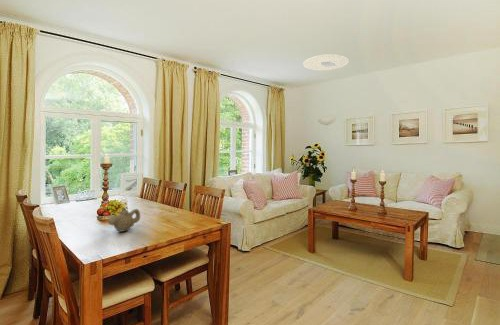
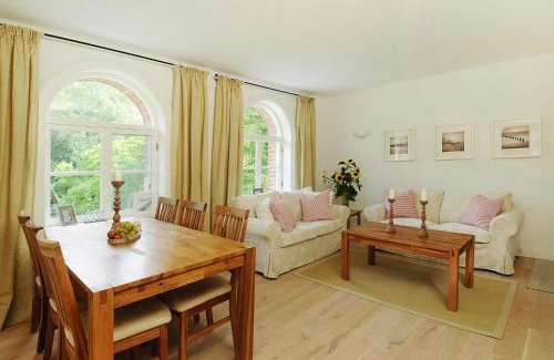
- ceiling light [302,53,350,72]
- teapot [107,206,141,233]
